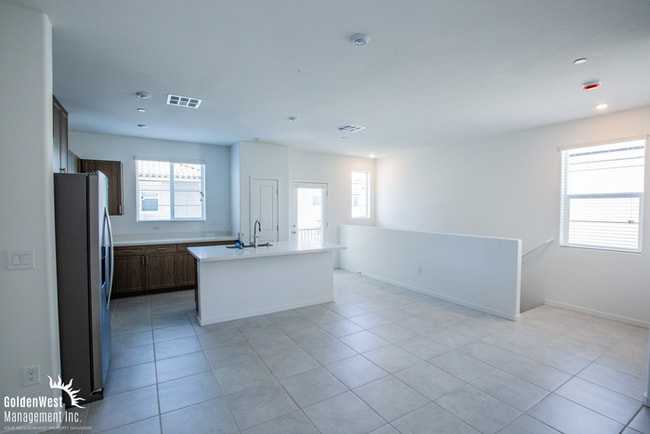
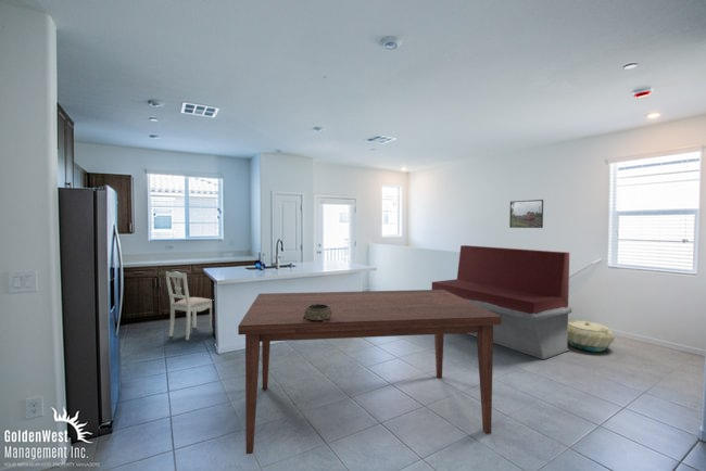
+ dining chair [165,270,214,341]
+ dining table [237,289,502,455]
+ decorative bowl [303,304,332,322]
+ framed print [508,199,544,229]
+ basket [567,319,616,353]
+ bench [431,244,573,361]
